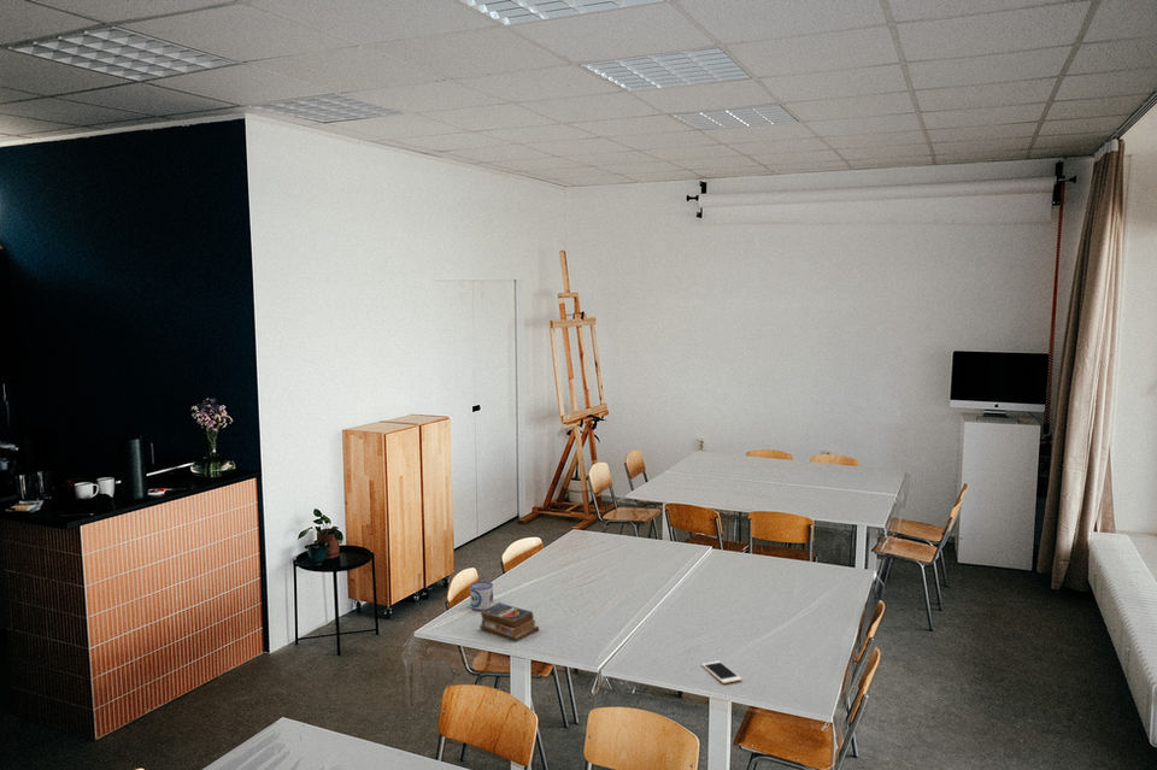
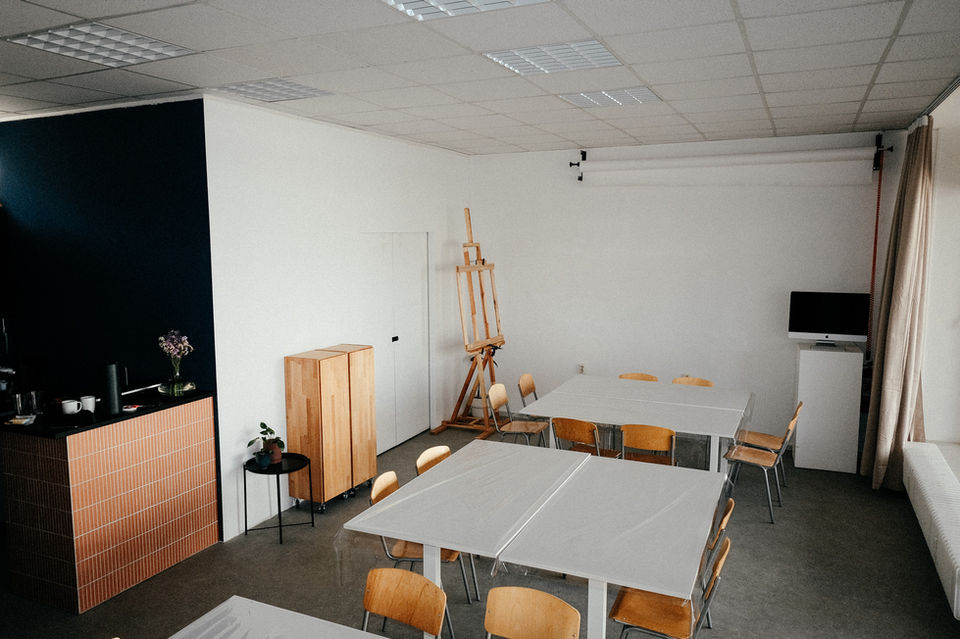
- cell phone [700,659,742,684]
- mug [469,580,494,612]
- book [478,601,540,642]
